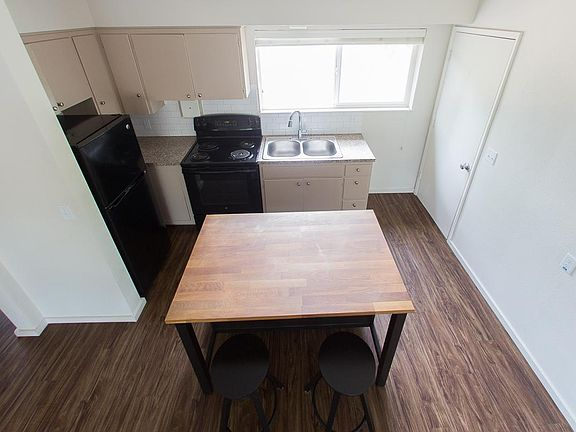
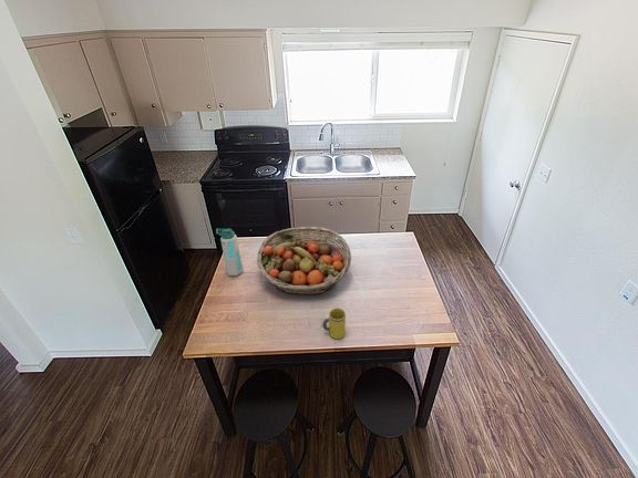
+ fruit basket [256,226,352,295]
+ mug [321,308,347,340]
+ water bottle [215,228,245,277]
